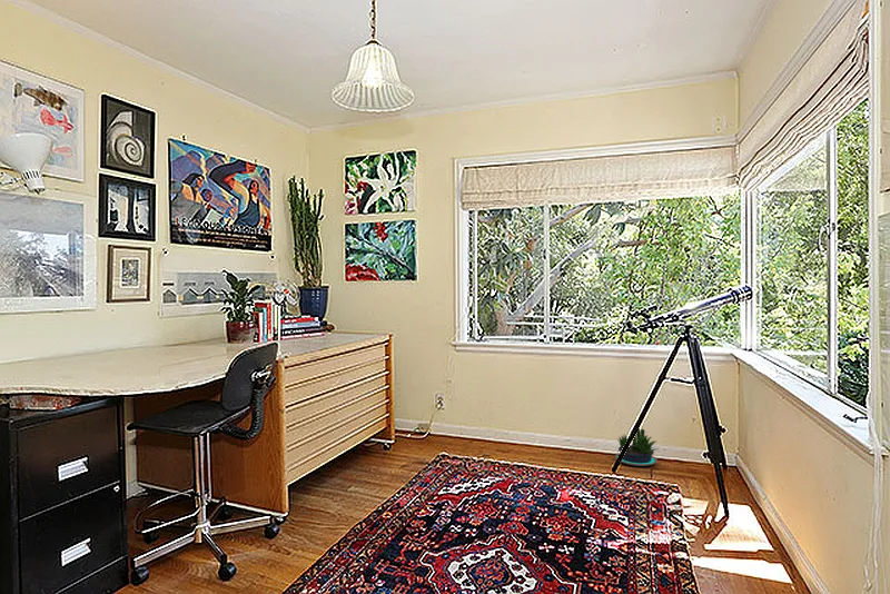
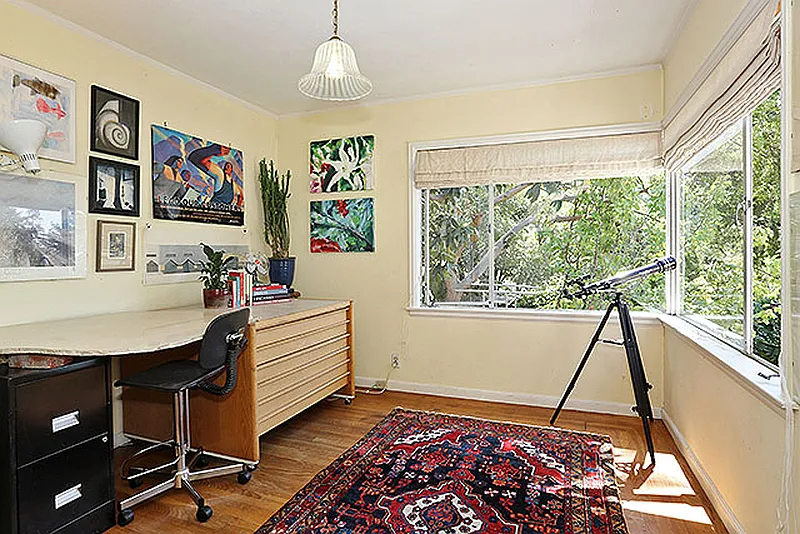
- potted plant [614,428,659,467]
